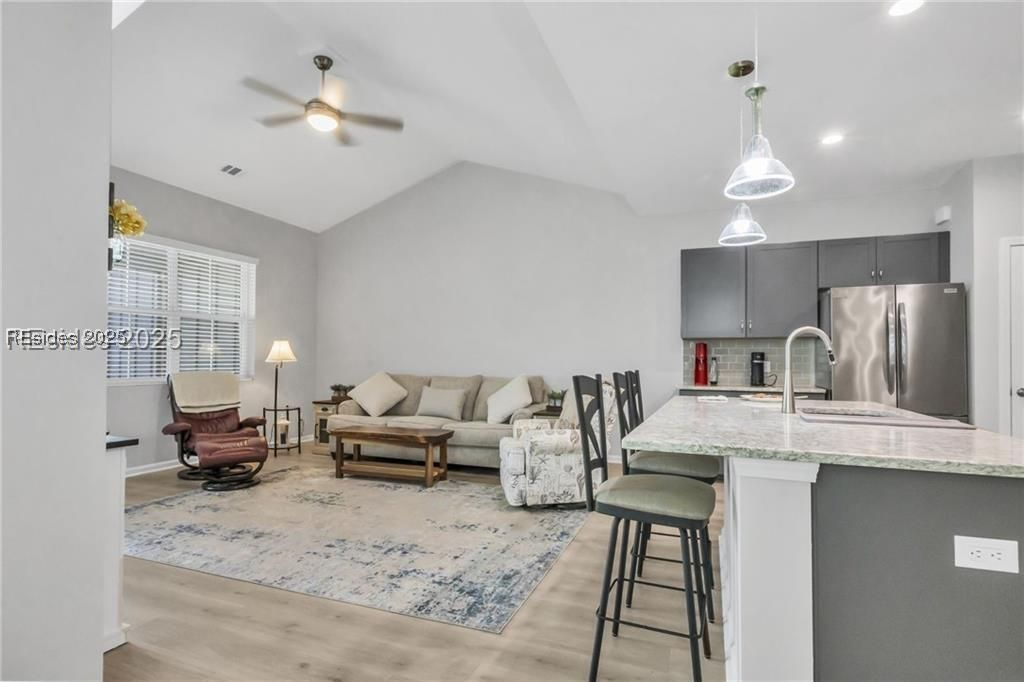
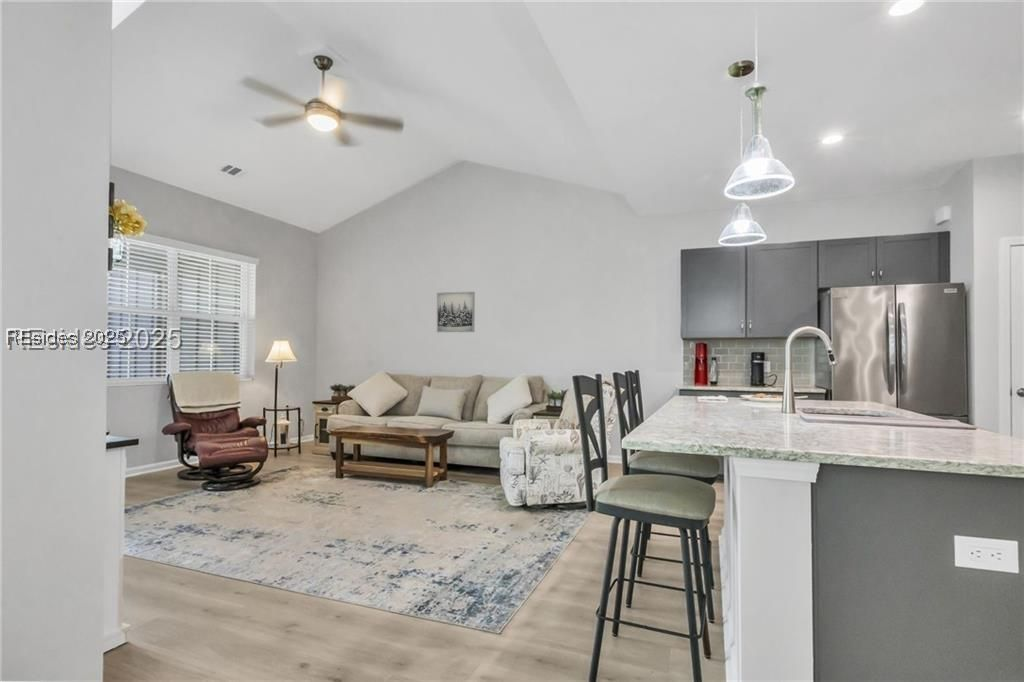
+ wall art [436,291,476,333]
